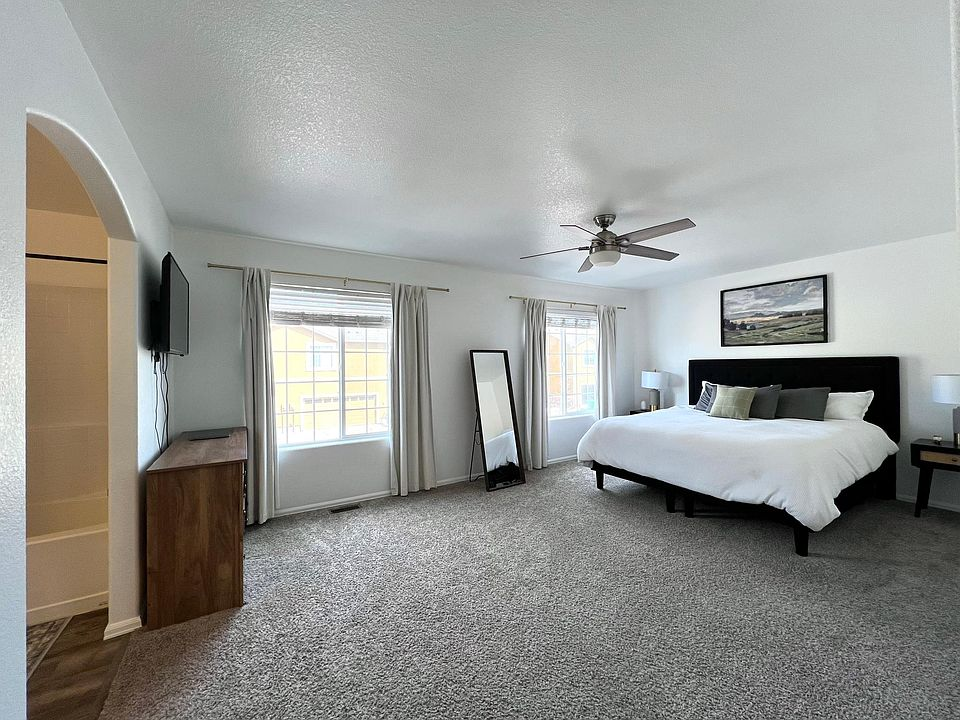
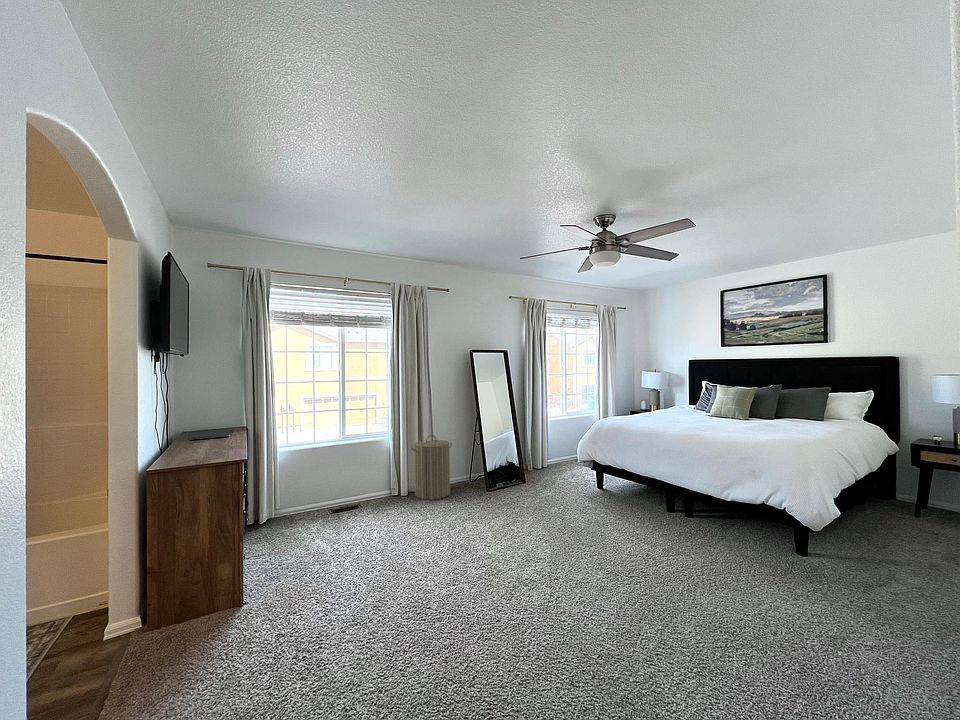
+ laundry hamper [410,434,453,501]
